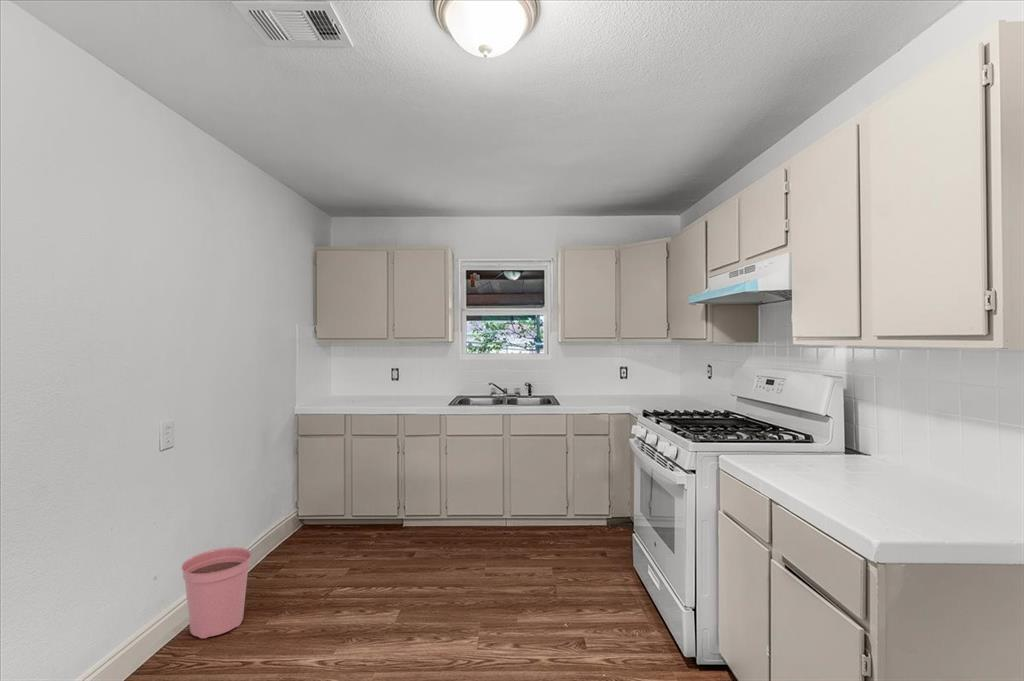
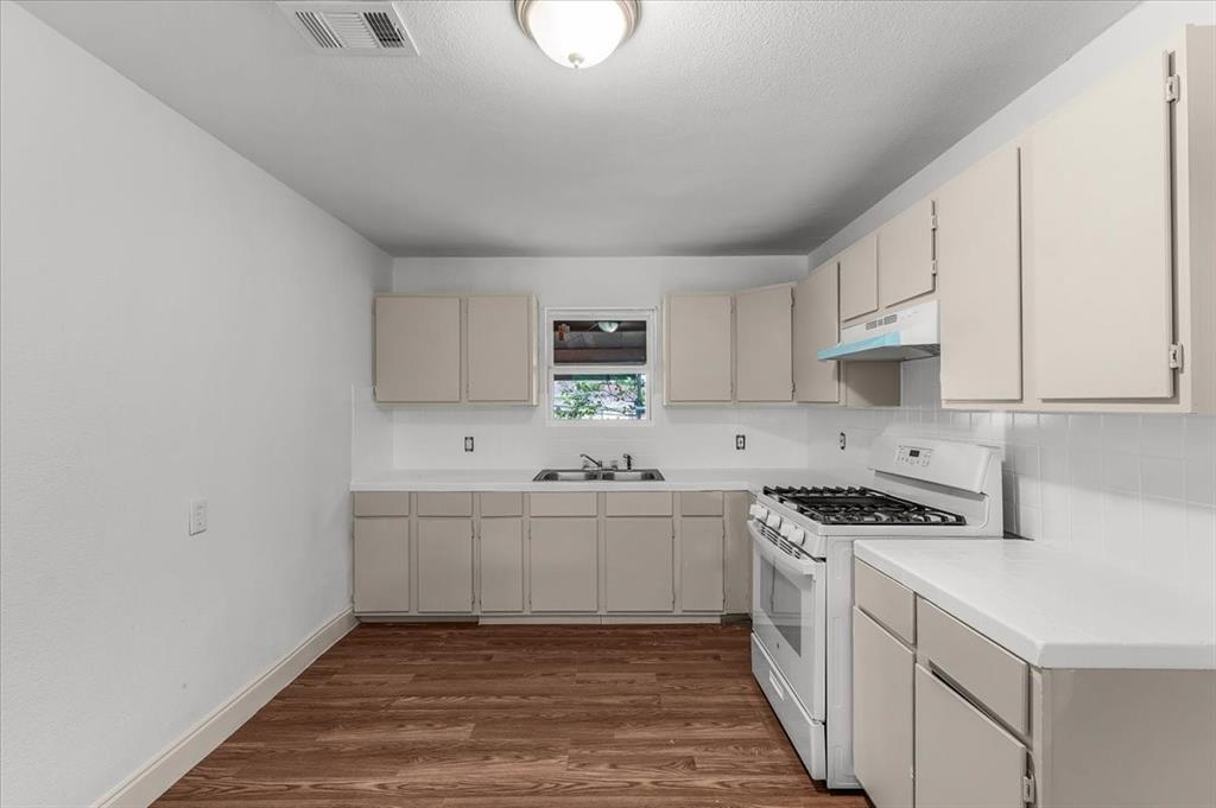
- plant pot [181,547,252,639]
